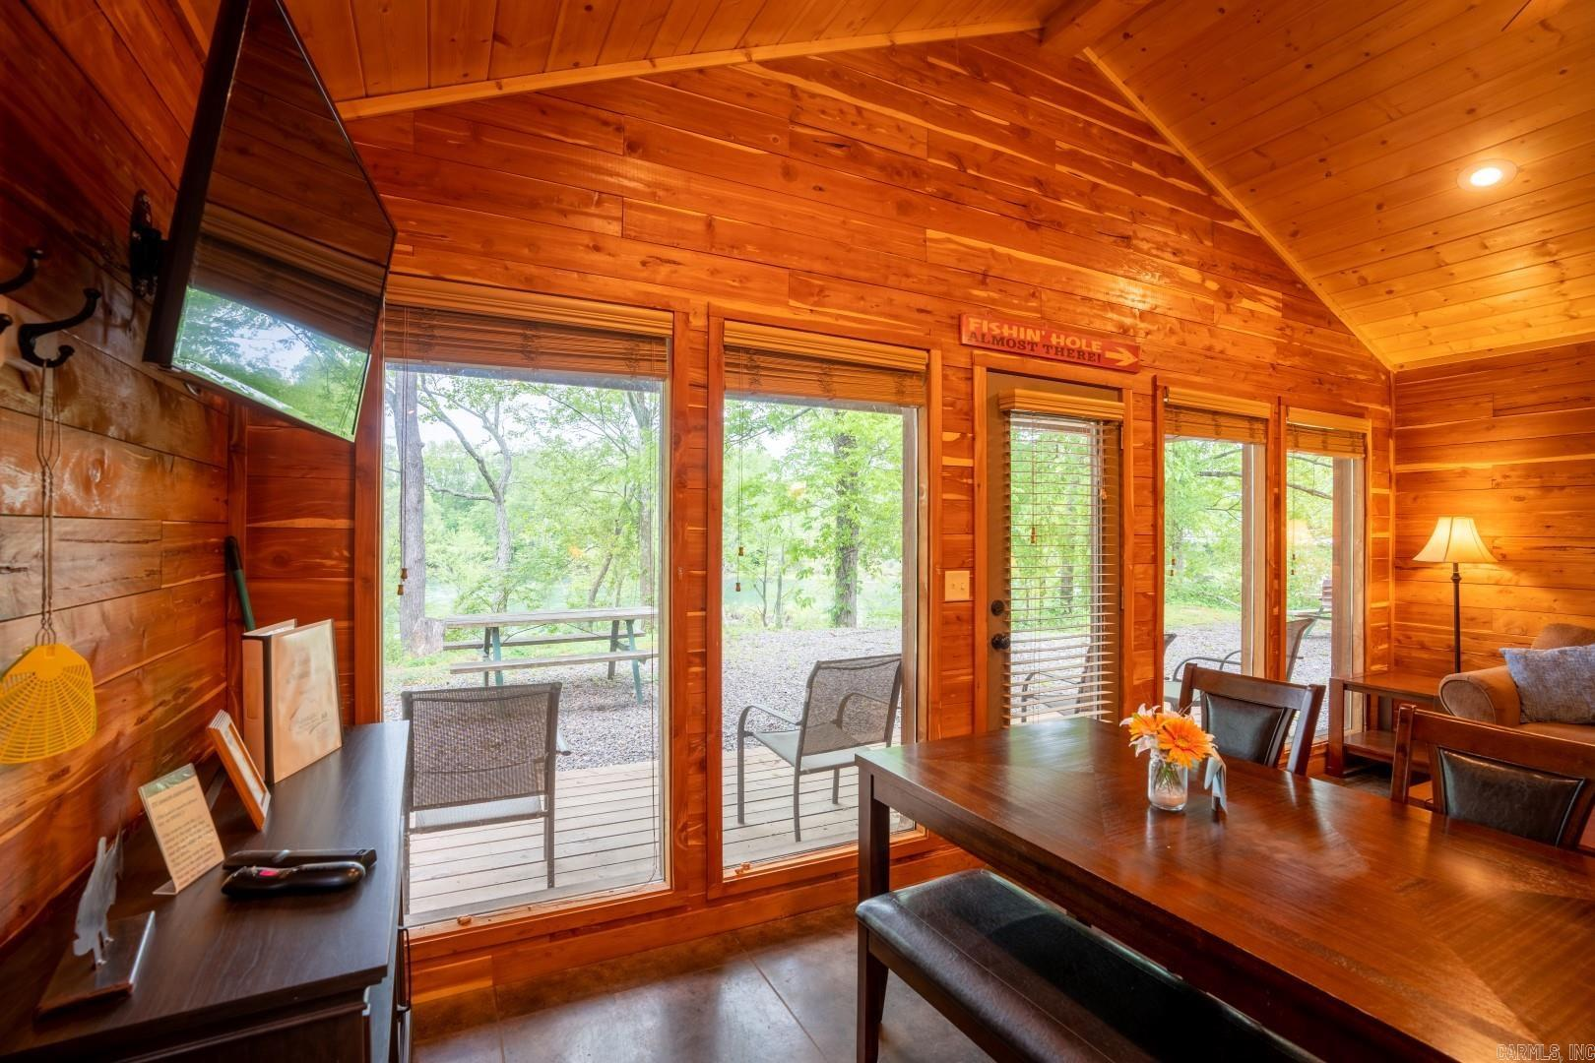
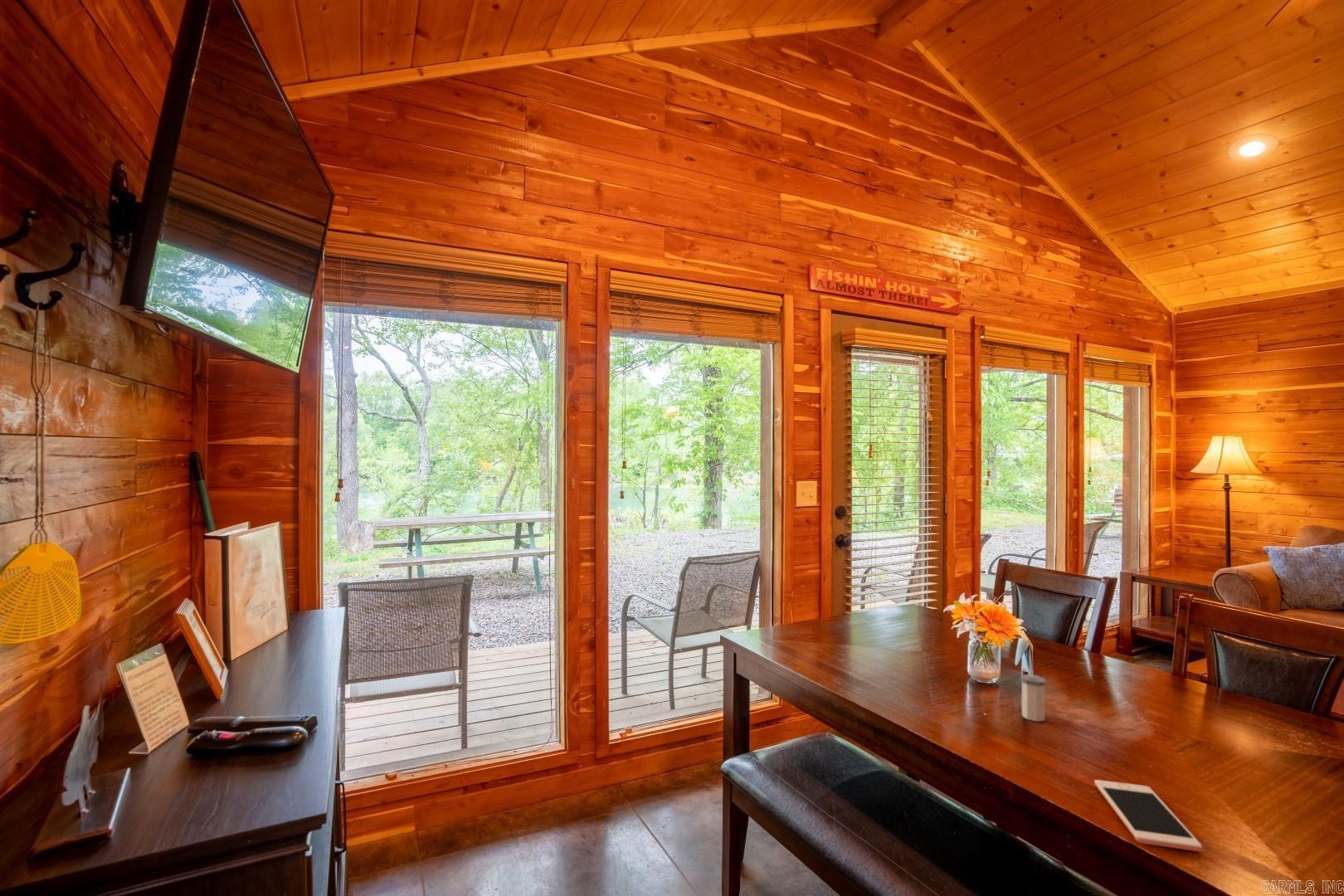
+ salt shaker [1020,674,1046,723]
+ cell phone [1093,779,1203,852]
